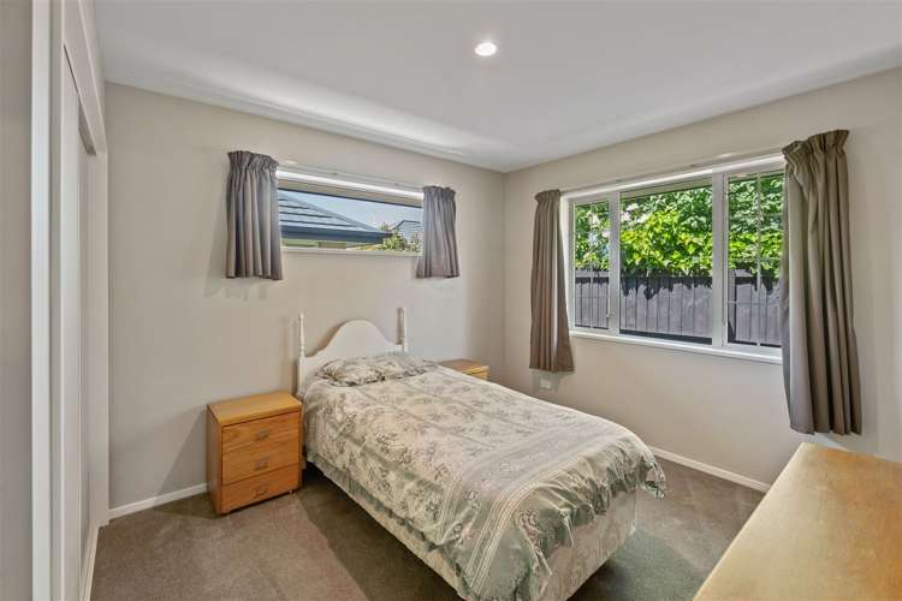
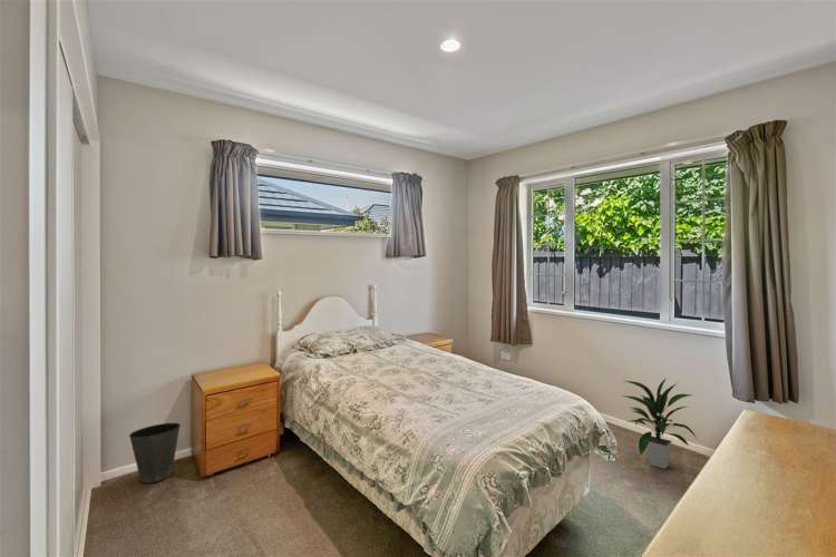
+ indoor plant [621,377,698,470]
+ waste basket [128,422,182,483]
